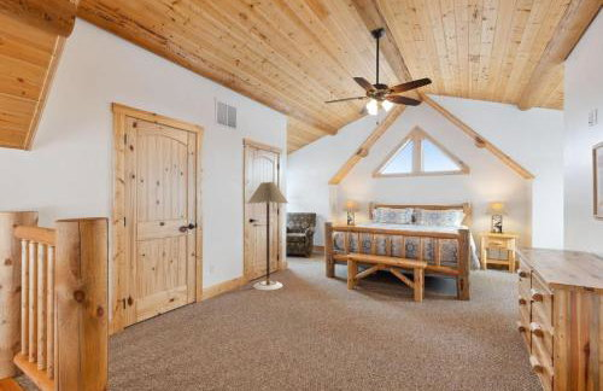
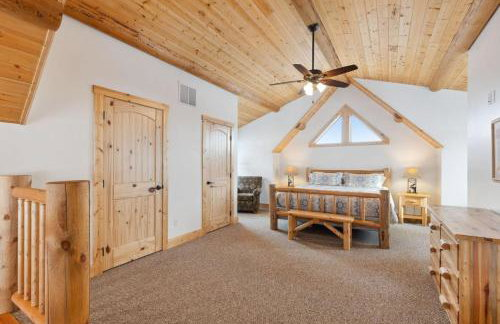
- floor lamp [246,181,289,291]
